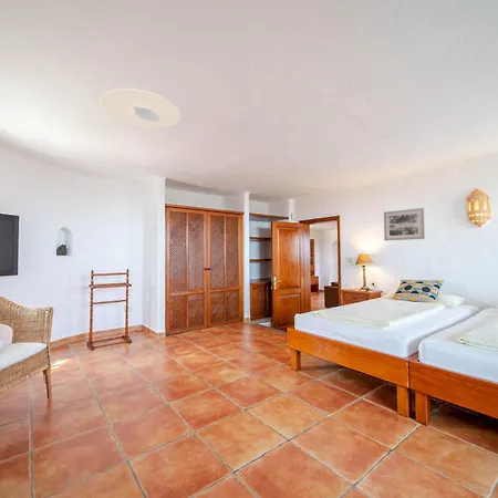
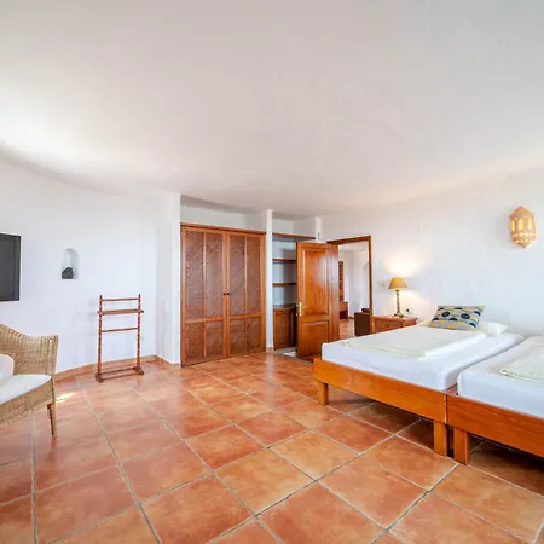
- wall art [383,207,426,241]
- ceiling light [98,87,181,129]
